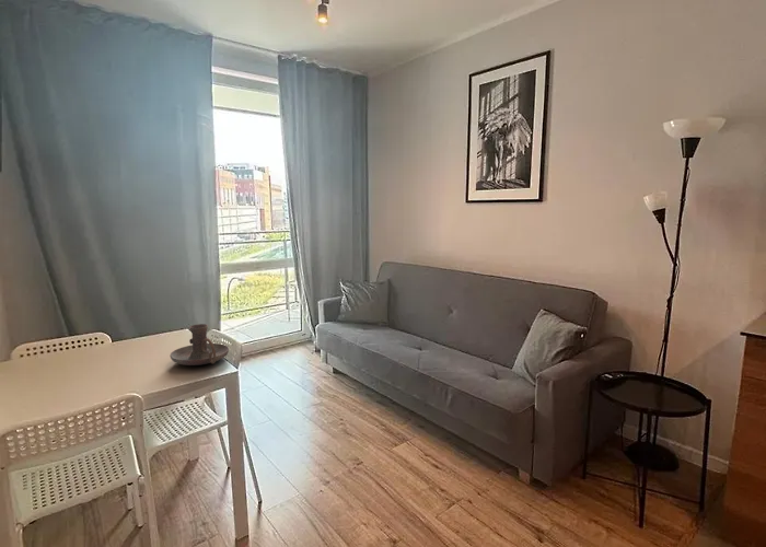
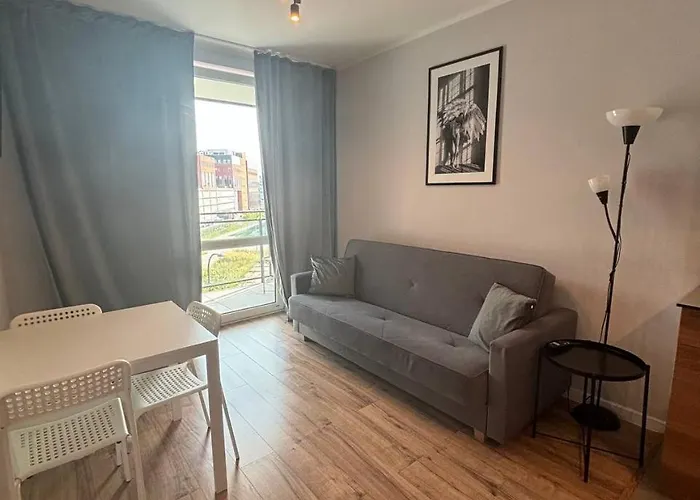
- candle holder [170,323,230,366]
